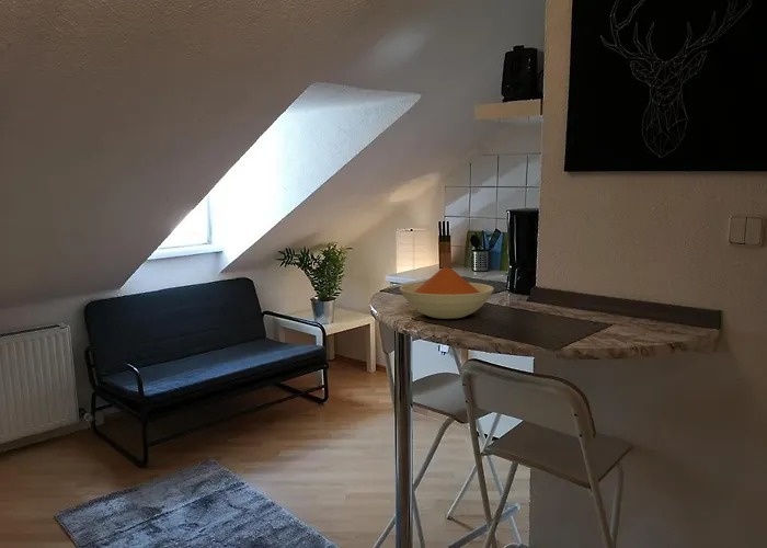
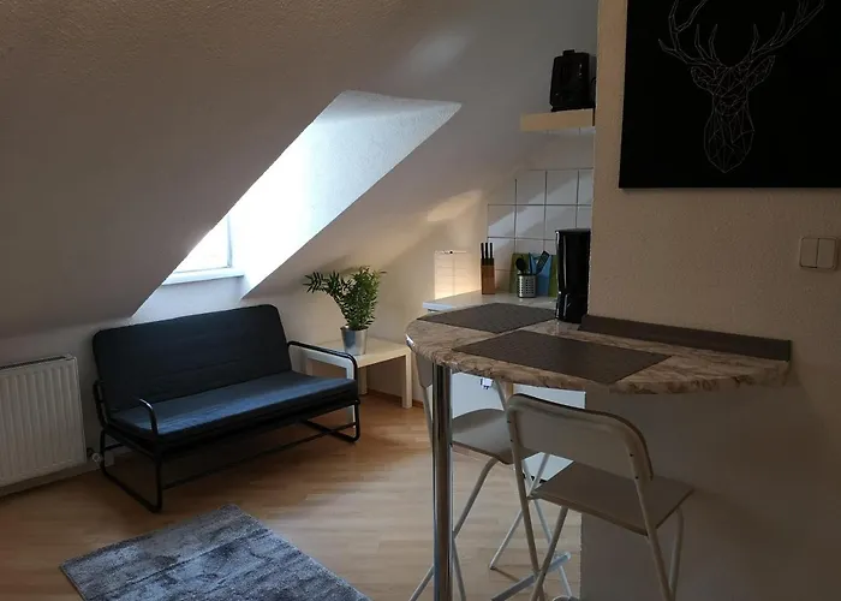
- bowl [399,266,495,320]
